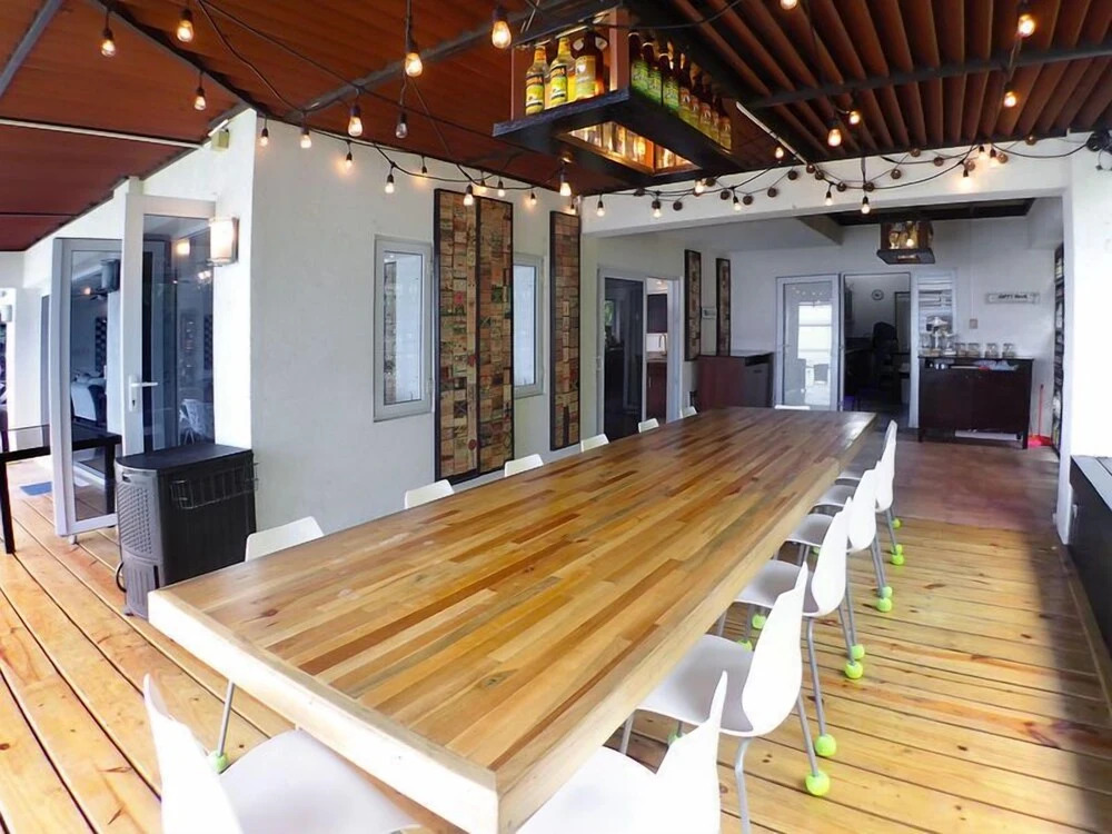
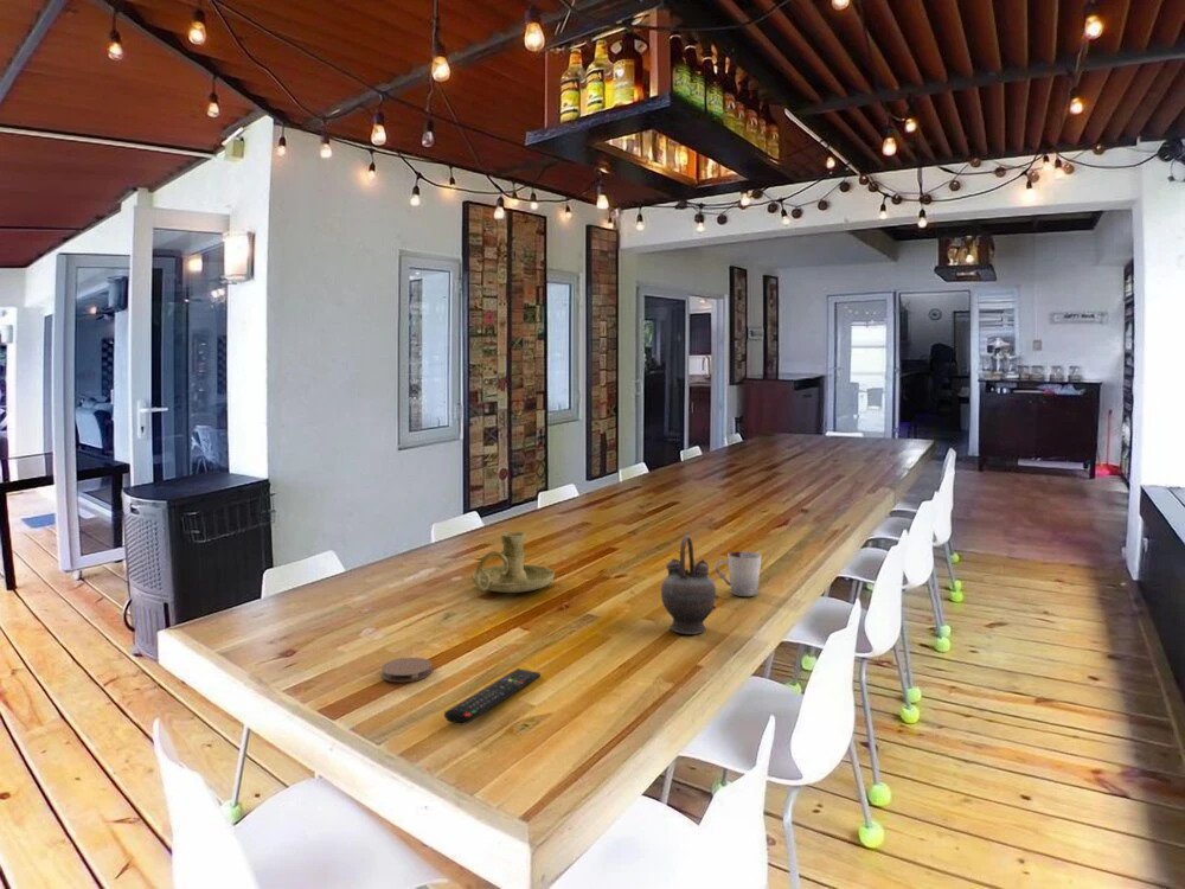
+ cup [715,550,763,597]
+ candle holder [470,531,556,594]
+ teapot [660,533,719,635]
+ coaster [380,657,434,683]
+ remote control [443,667,542,727]
